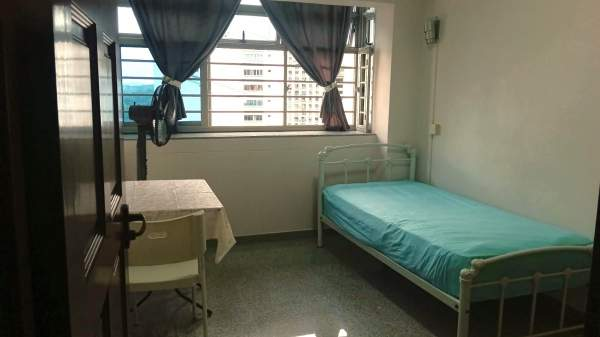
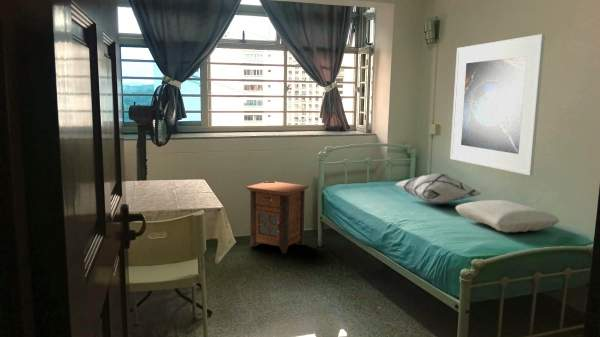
+ decorative pillow [393,172,483,205]
+ pillow [455,199,560,233]
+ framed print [449,33,546,177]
+ nightstand [245,181,310,255]
